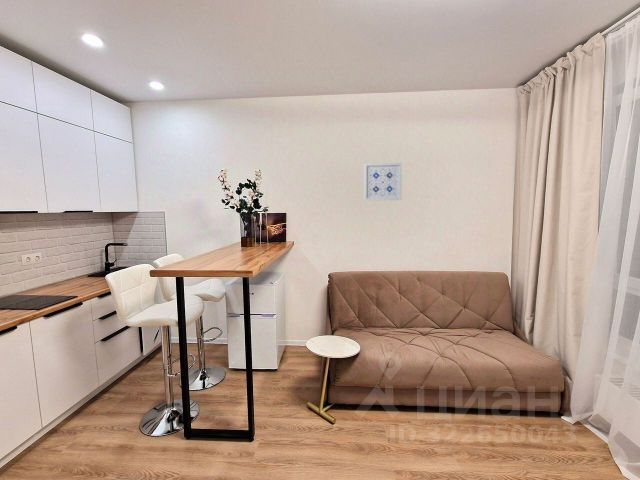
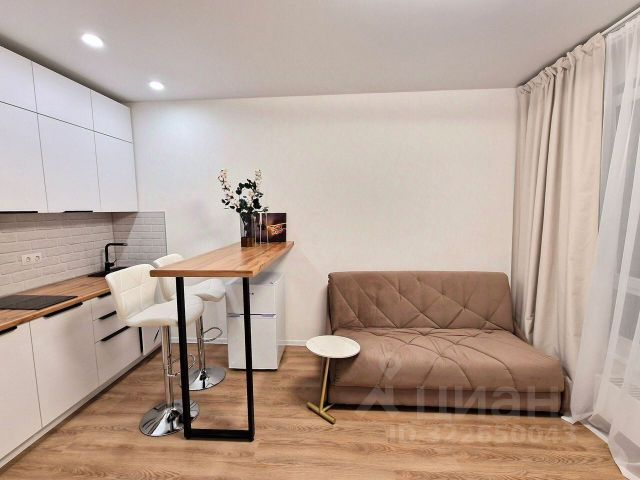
- wall art [363,162,403,202]
